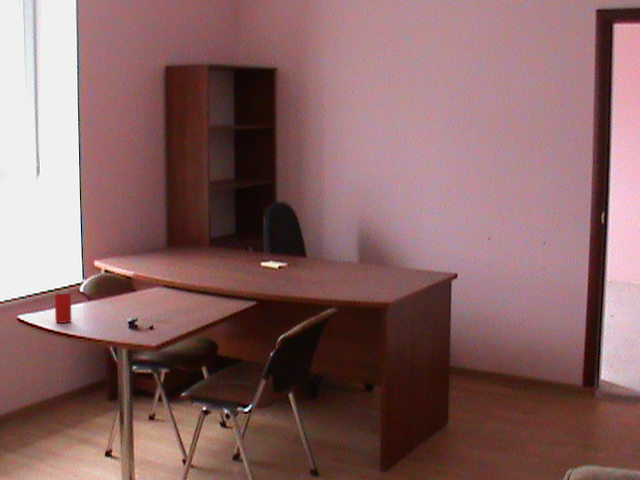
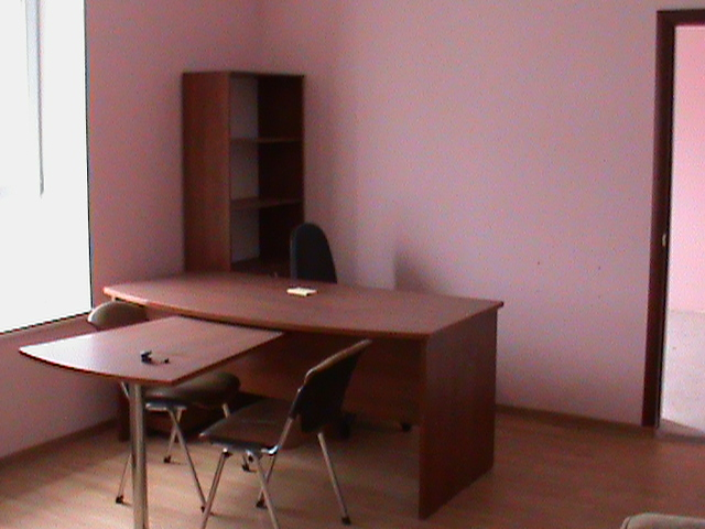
- beverage can [54,290,73,324]
